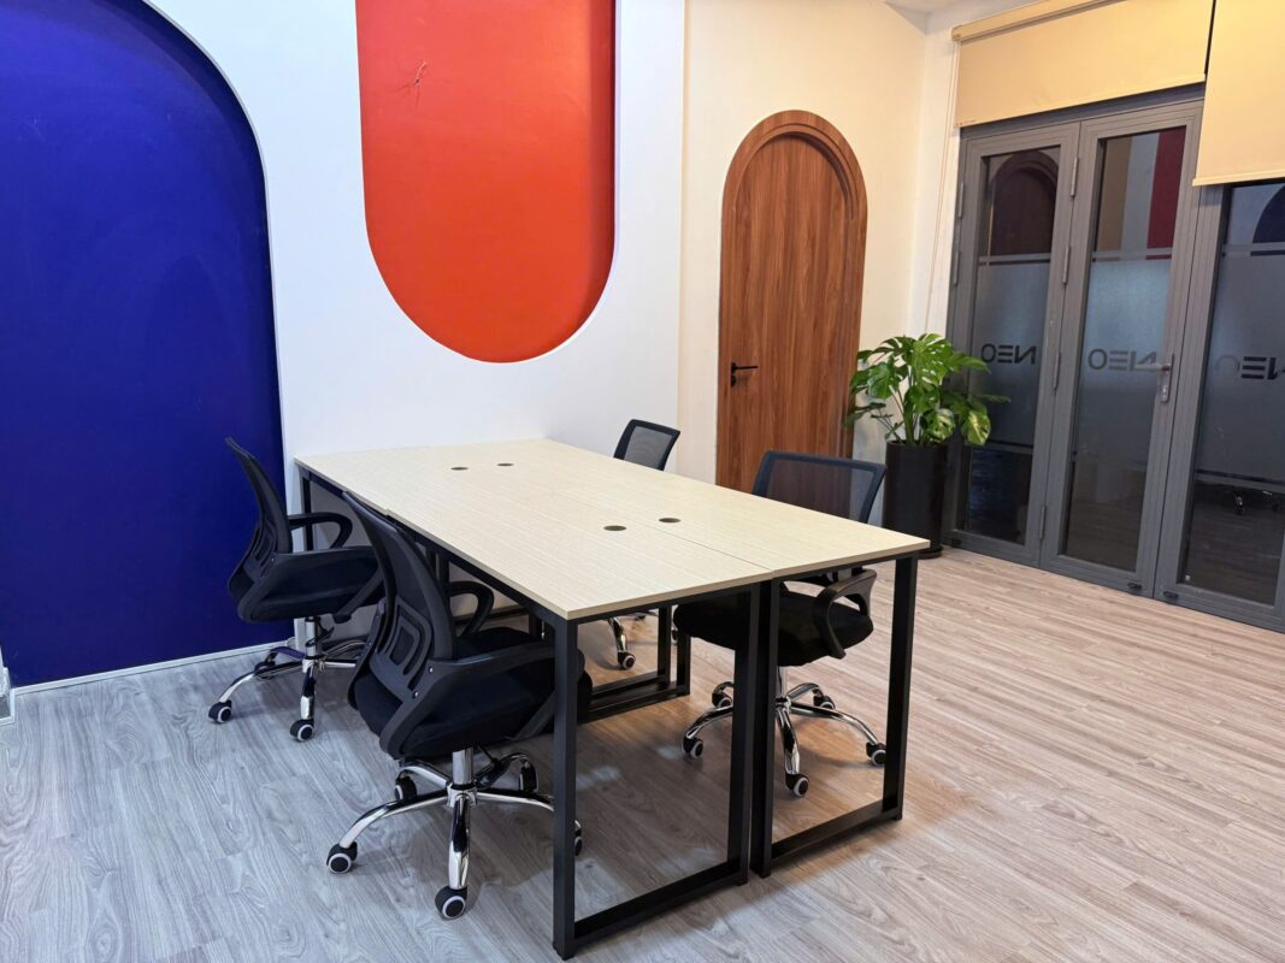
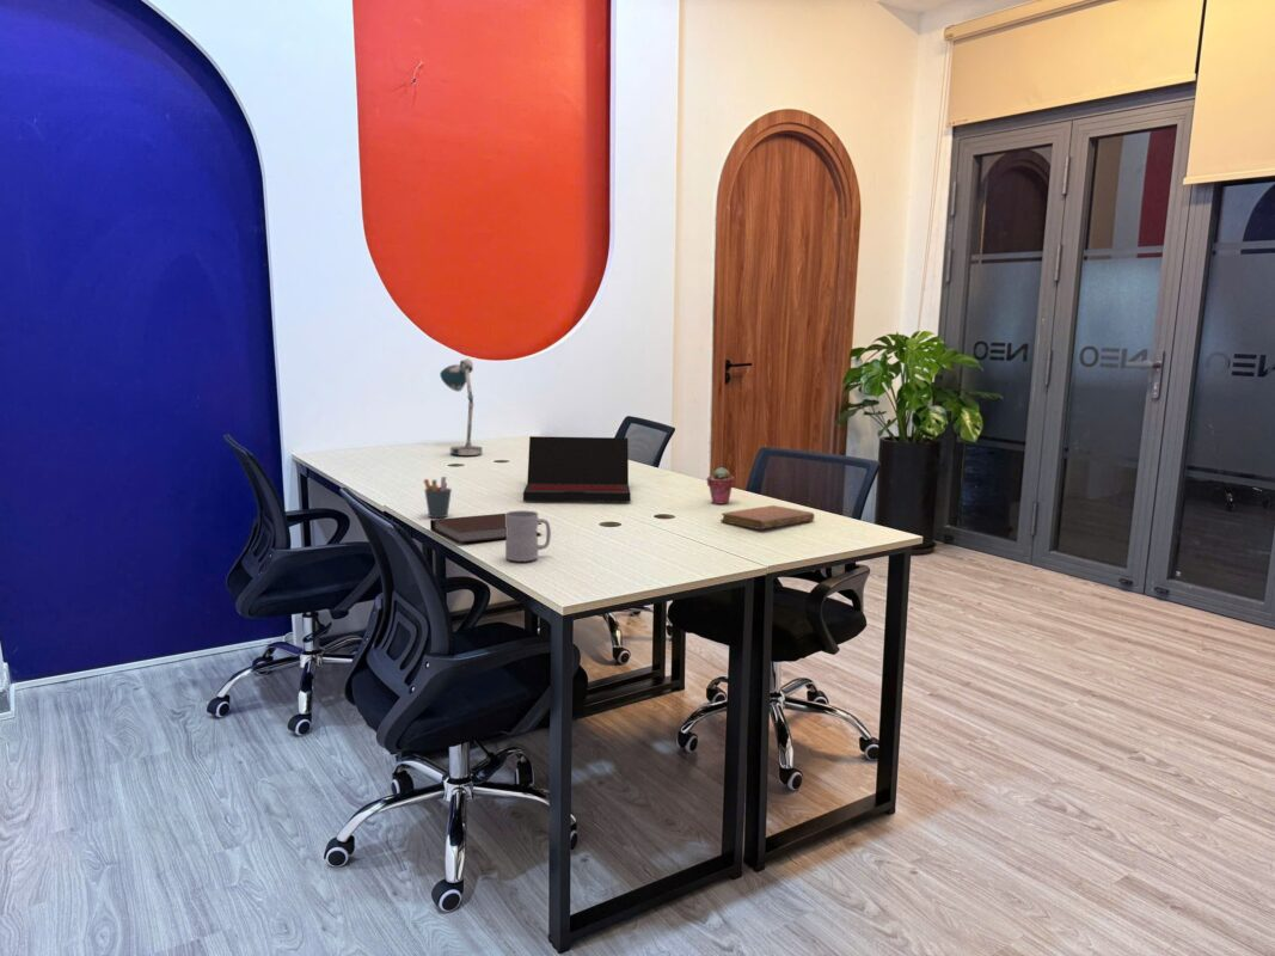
+ notebook [719,504,816,531]
+ potted succulent [705,466,735,504]
+ pen holder [423,476,453,519]
+ laptop [522,435,632,503]
+ desk lamp [439,357,483,456]
+ mug [504,509,552,563]
+ notebook [429,513,543,544]
